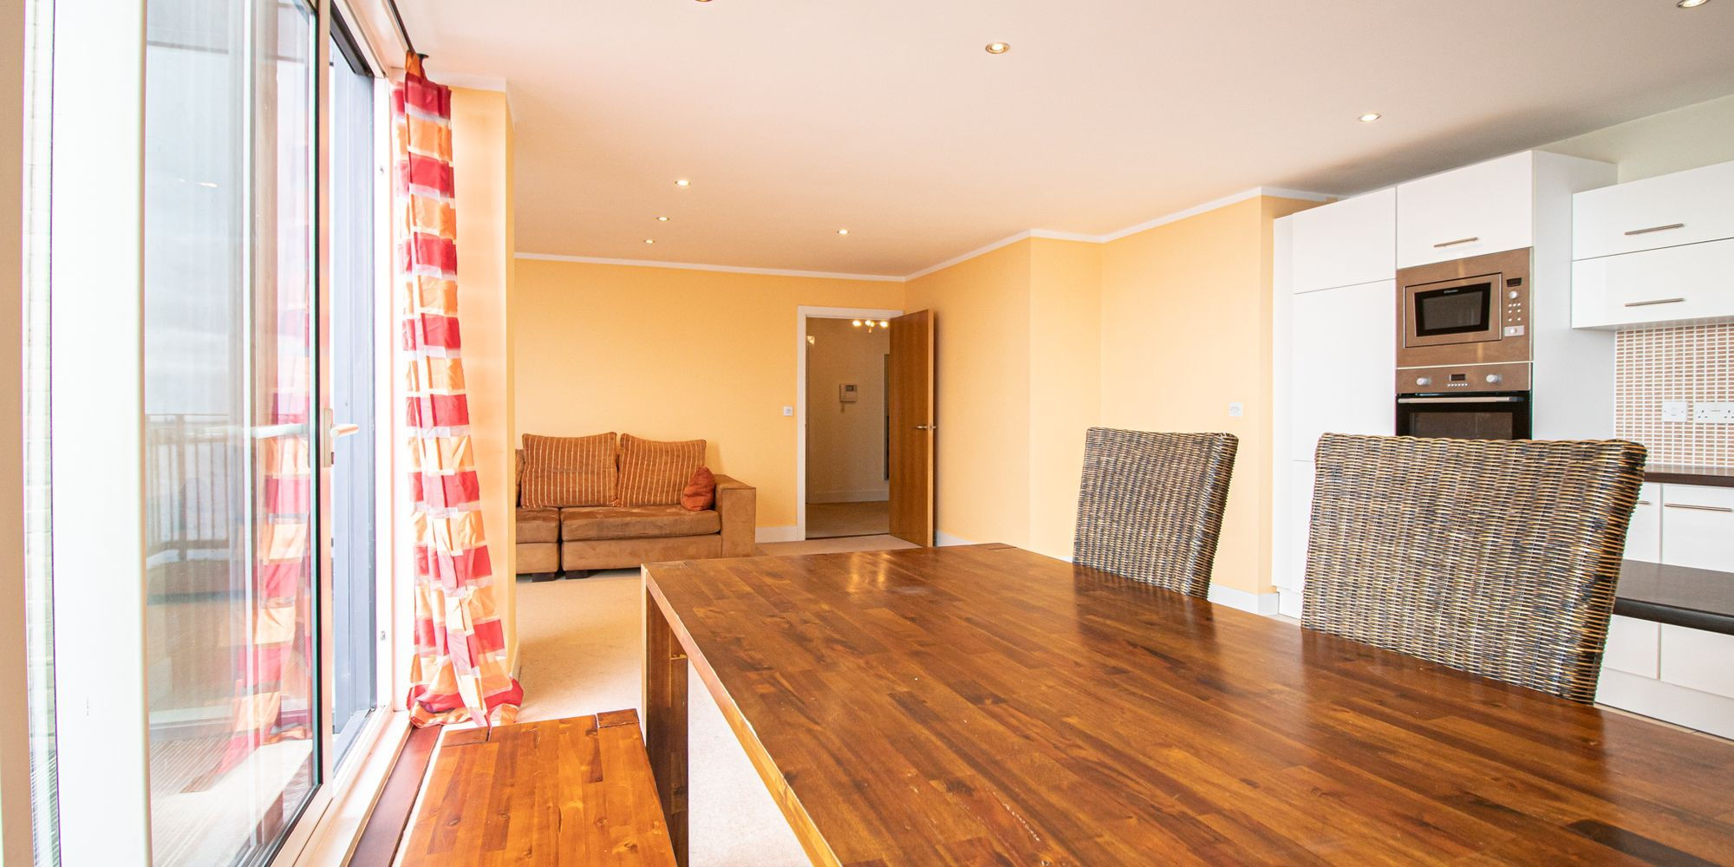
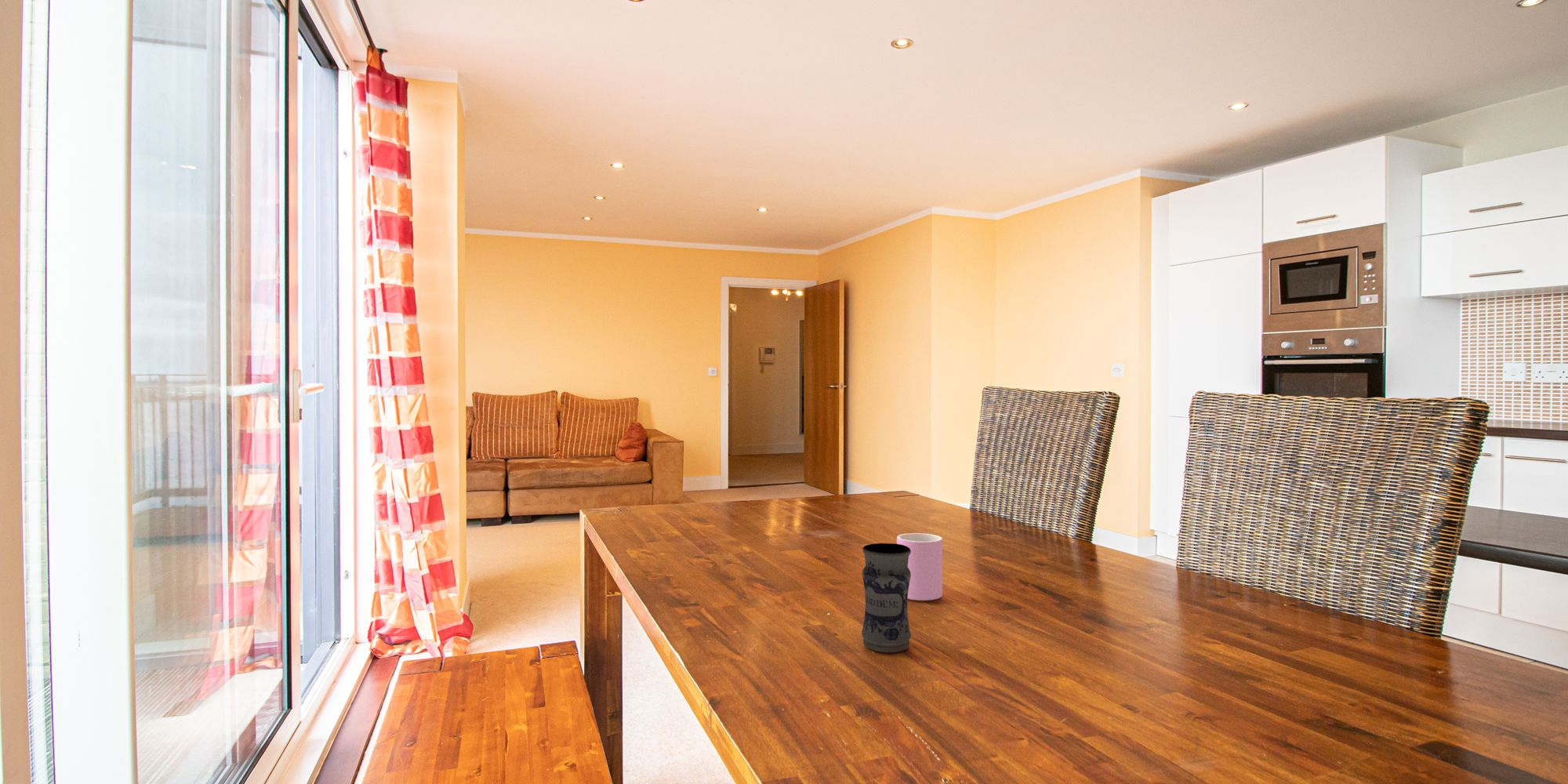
+ cup [896,532,943,601]
+ jar [861,543,912,653]
